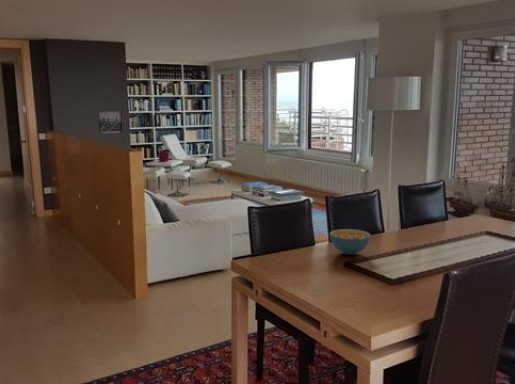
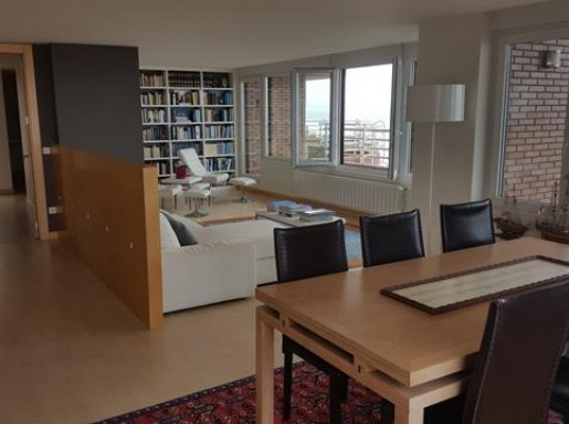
- cereal bowl [329,228,372,256]
- wall art [97,110,124,135]
